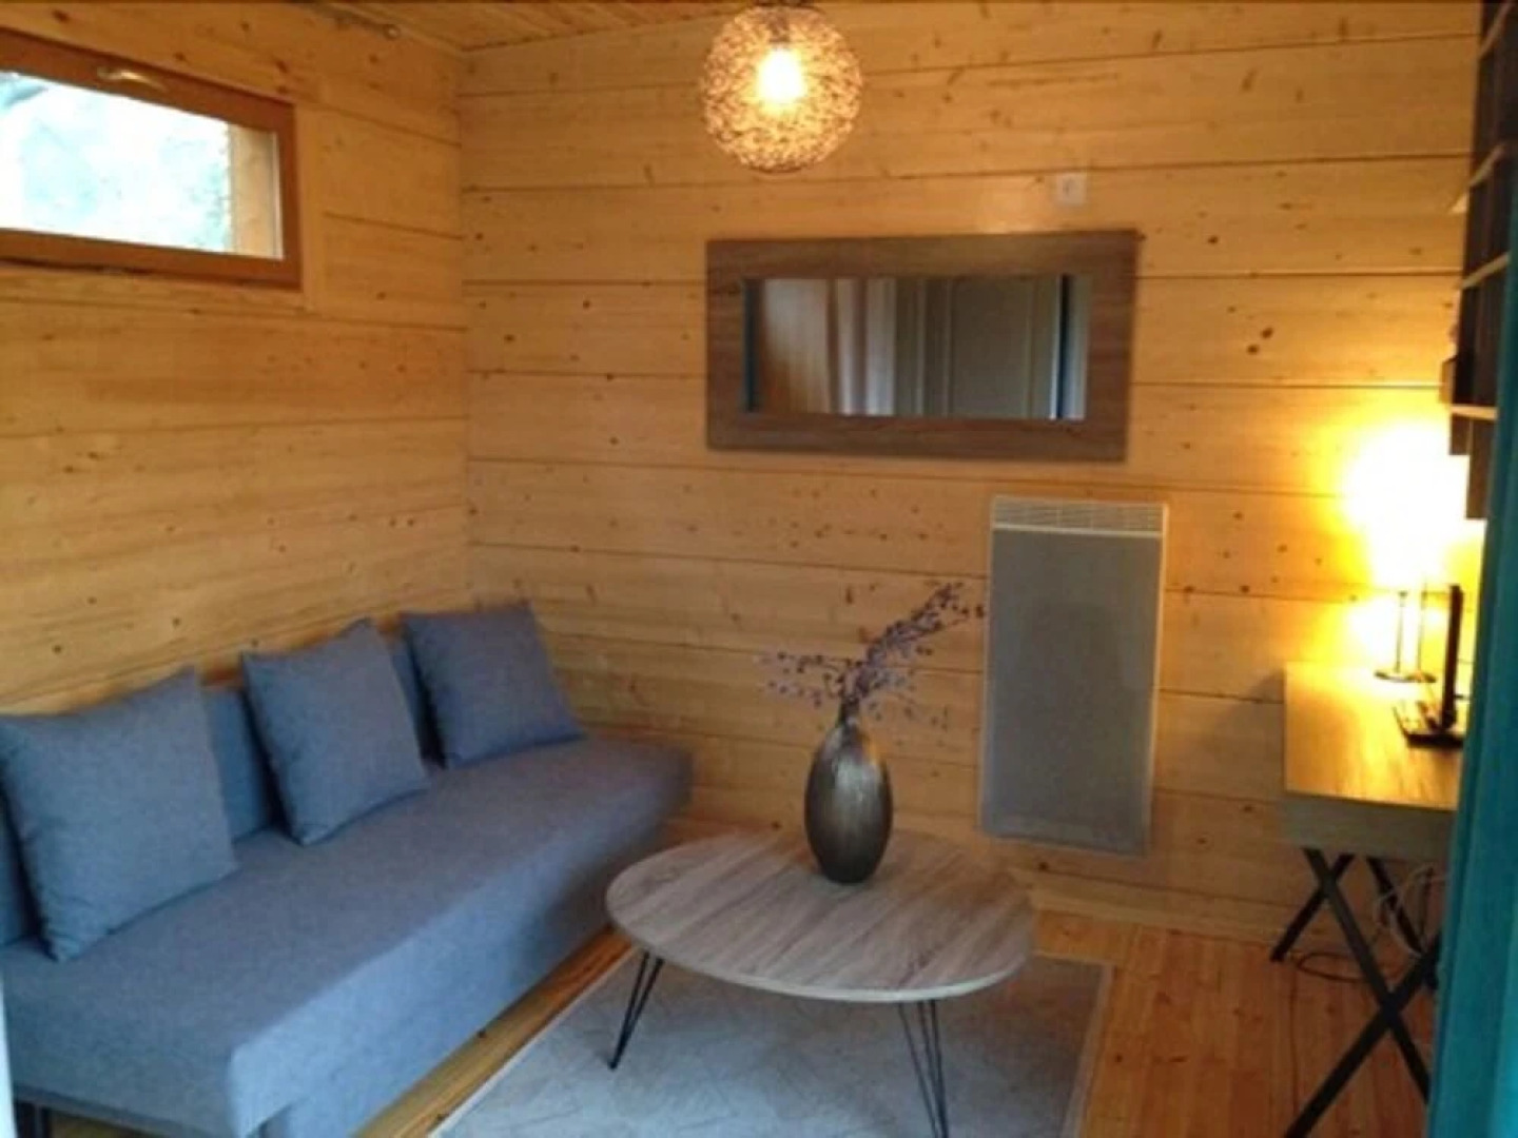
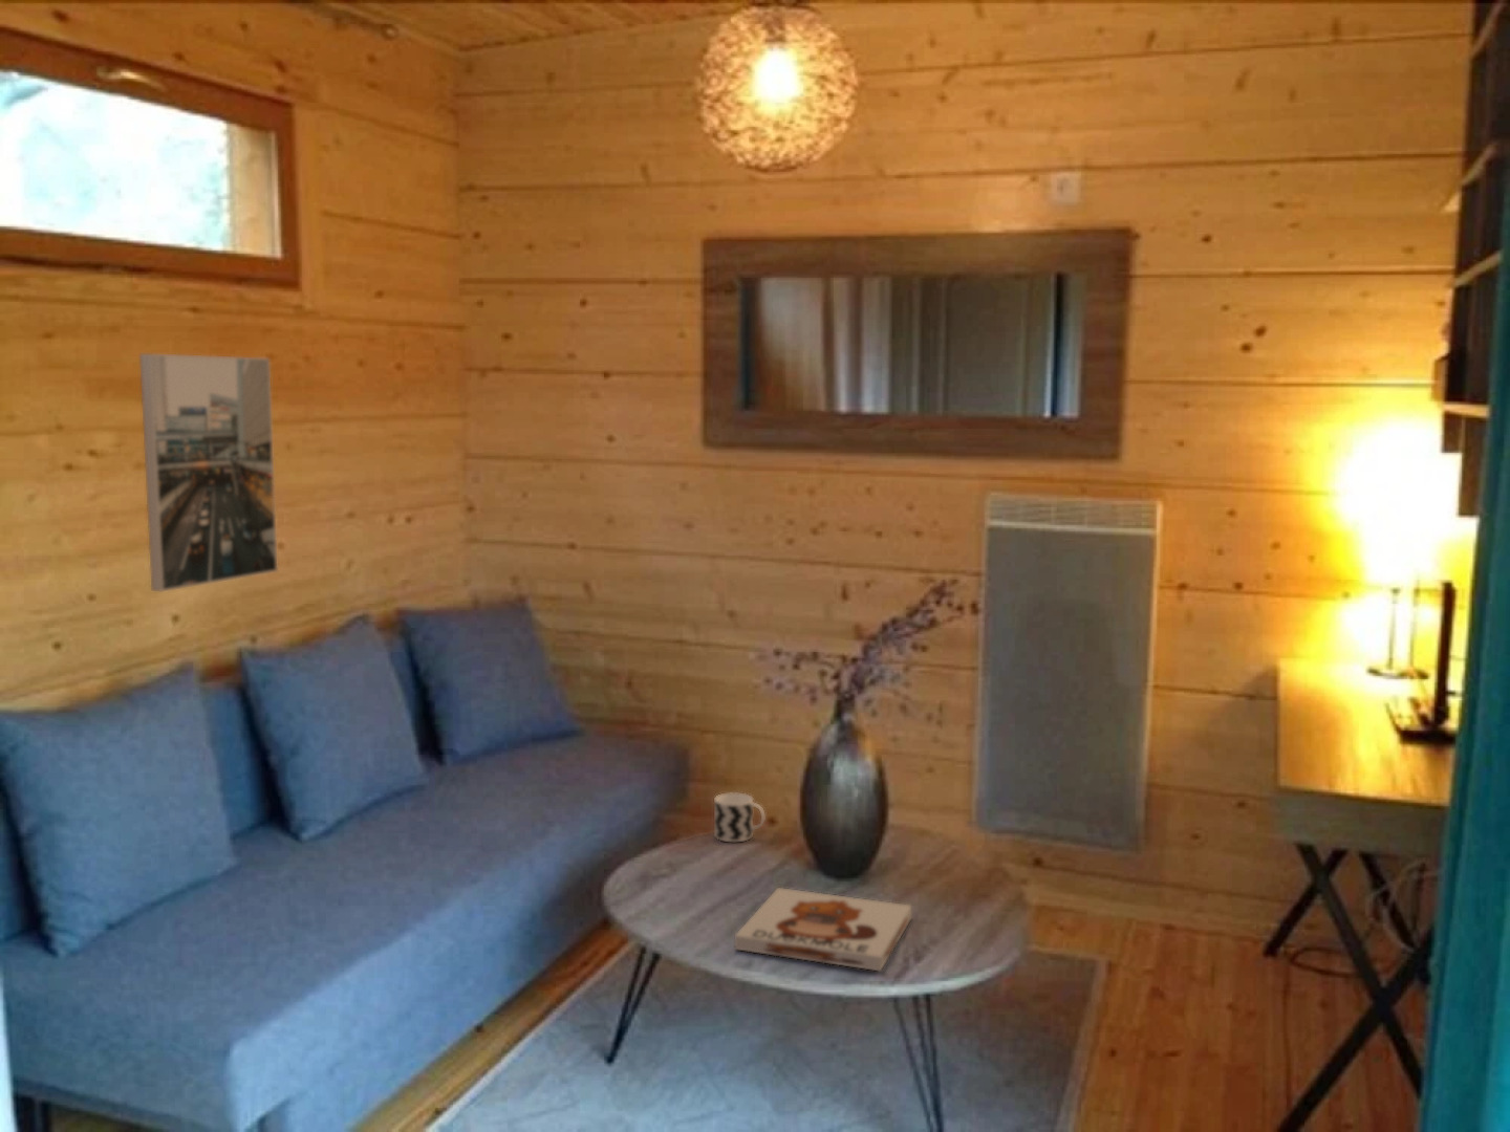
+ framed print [138,353,279,593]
+ cup [713,792,767,843]
+ board game [734,887,912,973]
